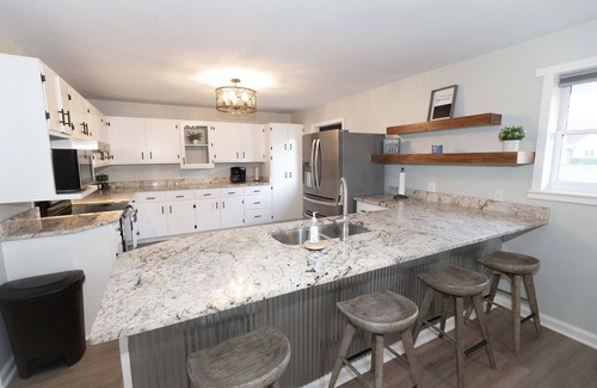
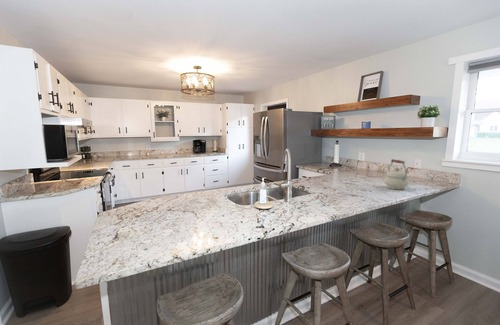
+ kettle [383,158,410,190]
